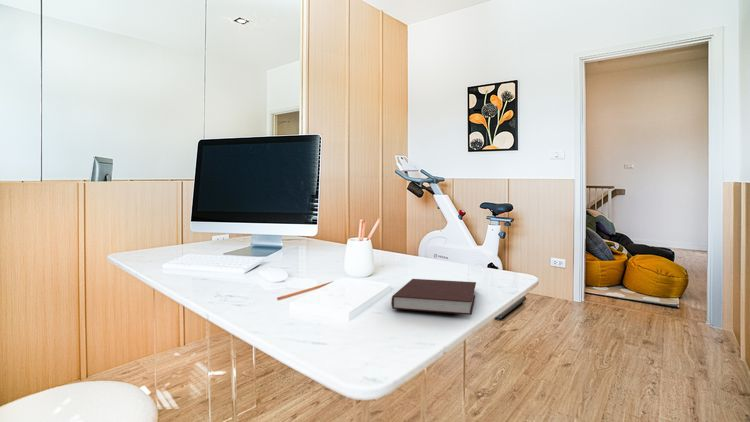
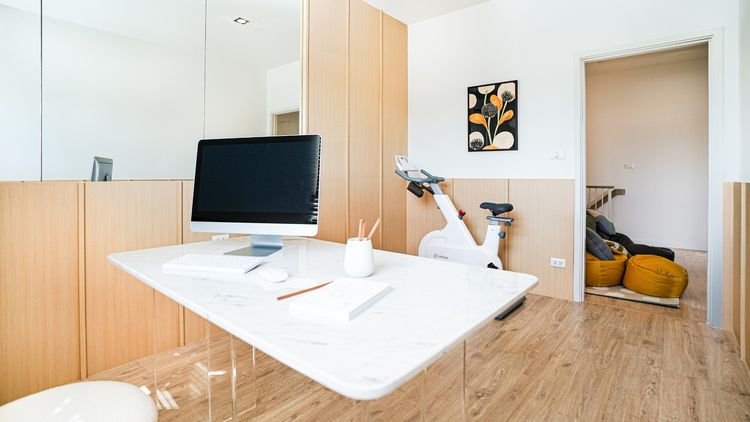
- notebook [390,278,477,316]
